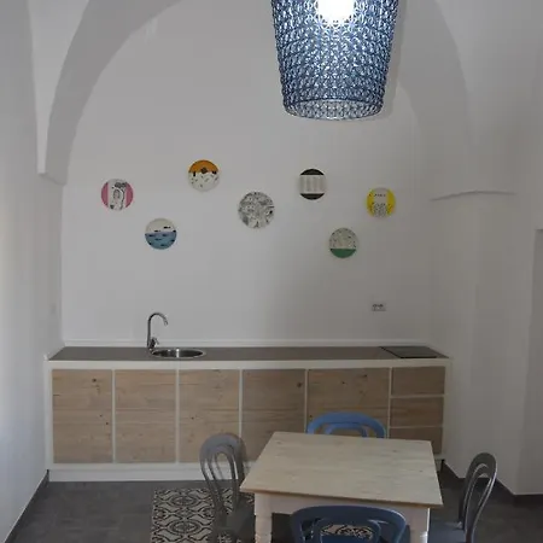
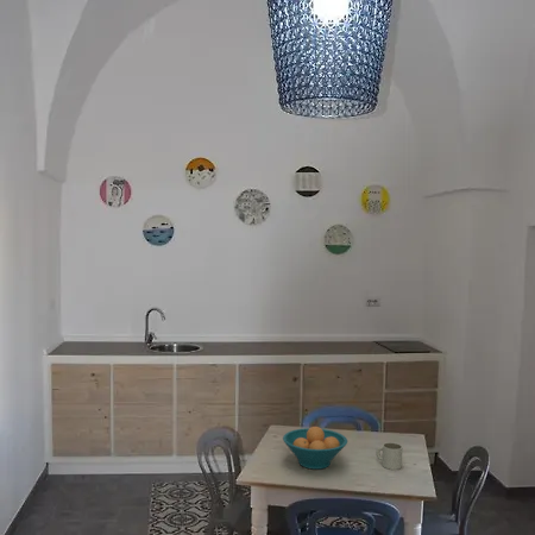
+ fruit bowl [282,426,348,471]
+ mug [374,441,403,471]
